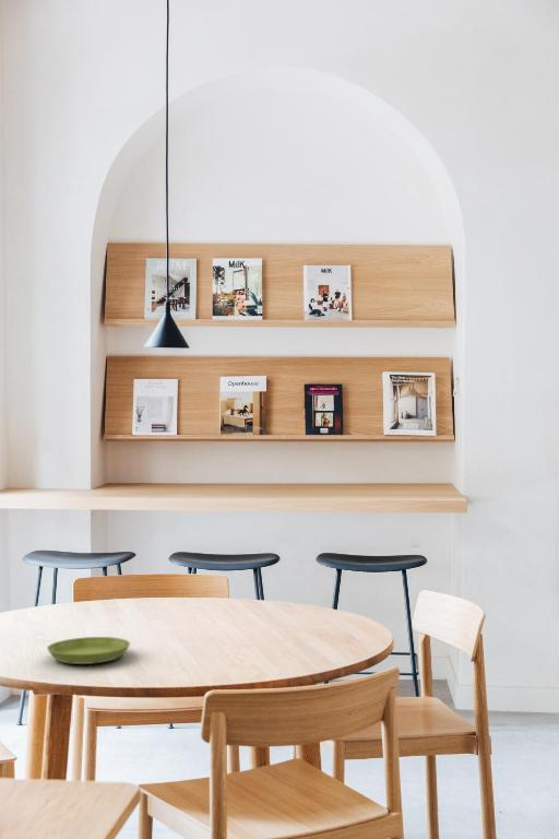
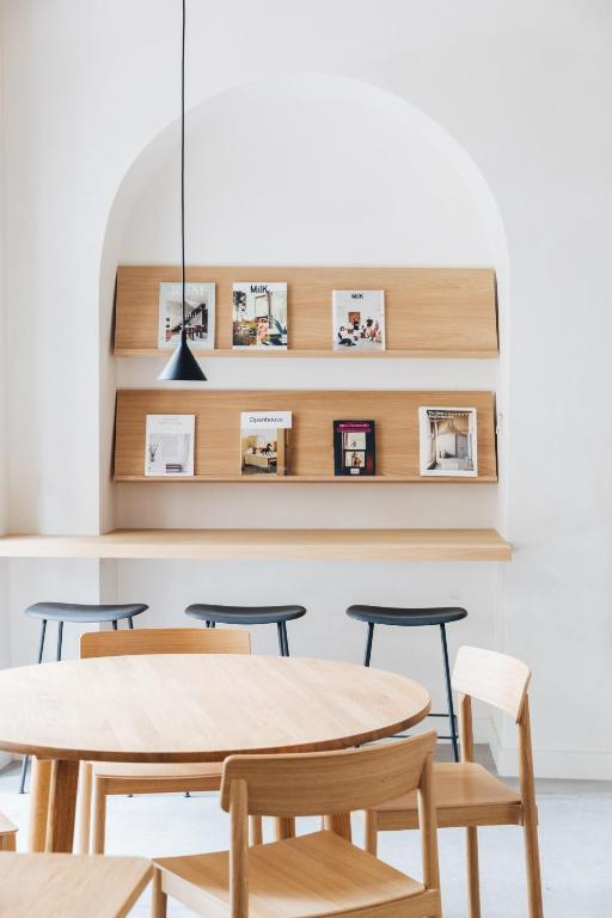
- saucer [46,636,131,665]
